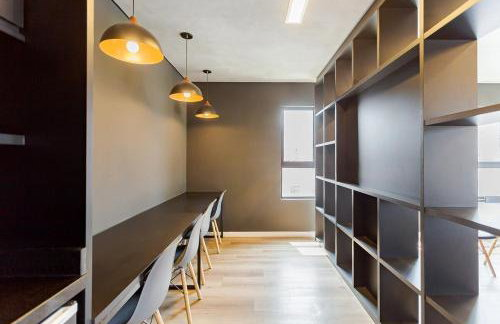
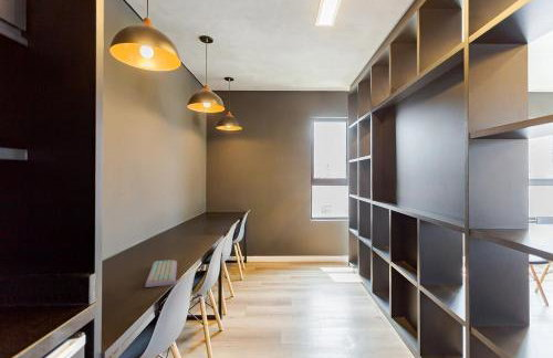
+ keyboard [144,259,178,288]
